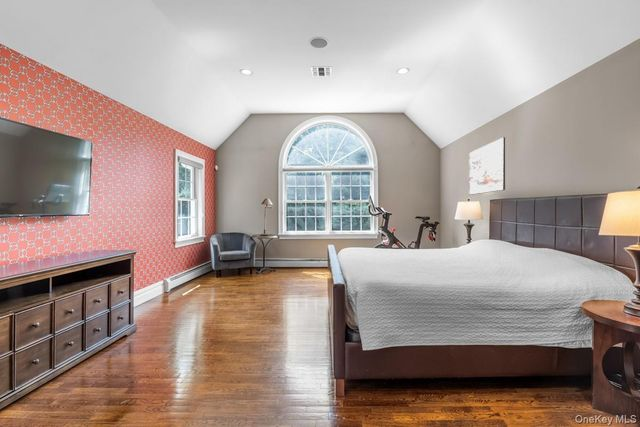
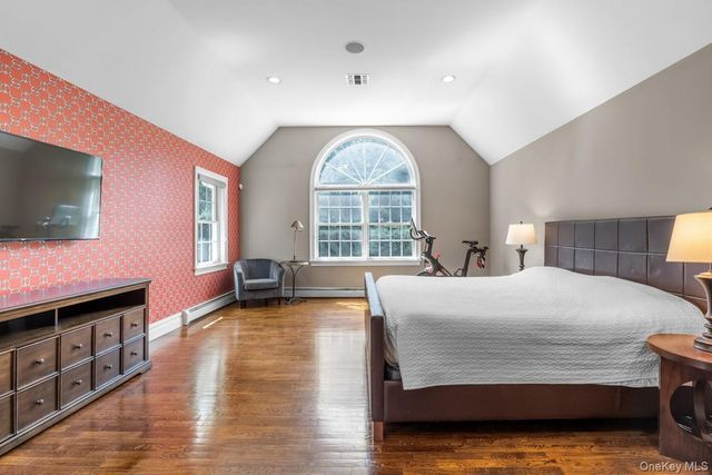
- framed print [468,136,506,196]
